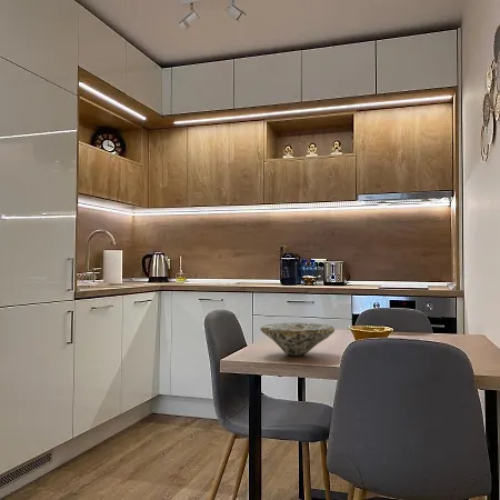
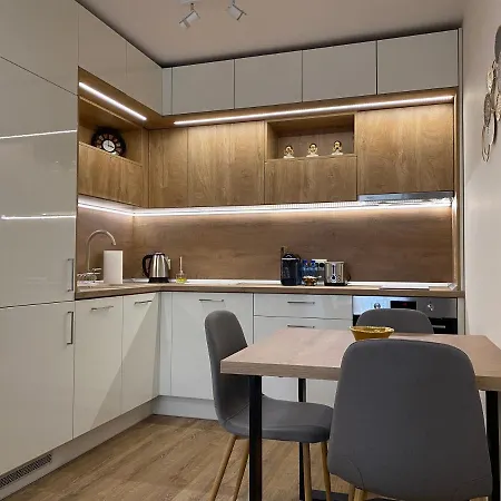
- bowl [259,322,336,357]
